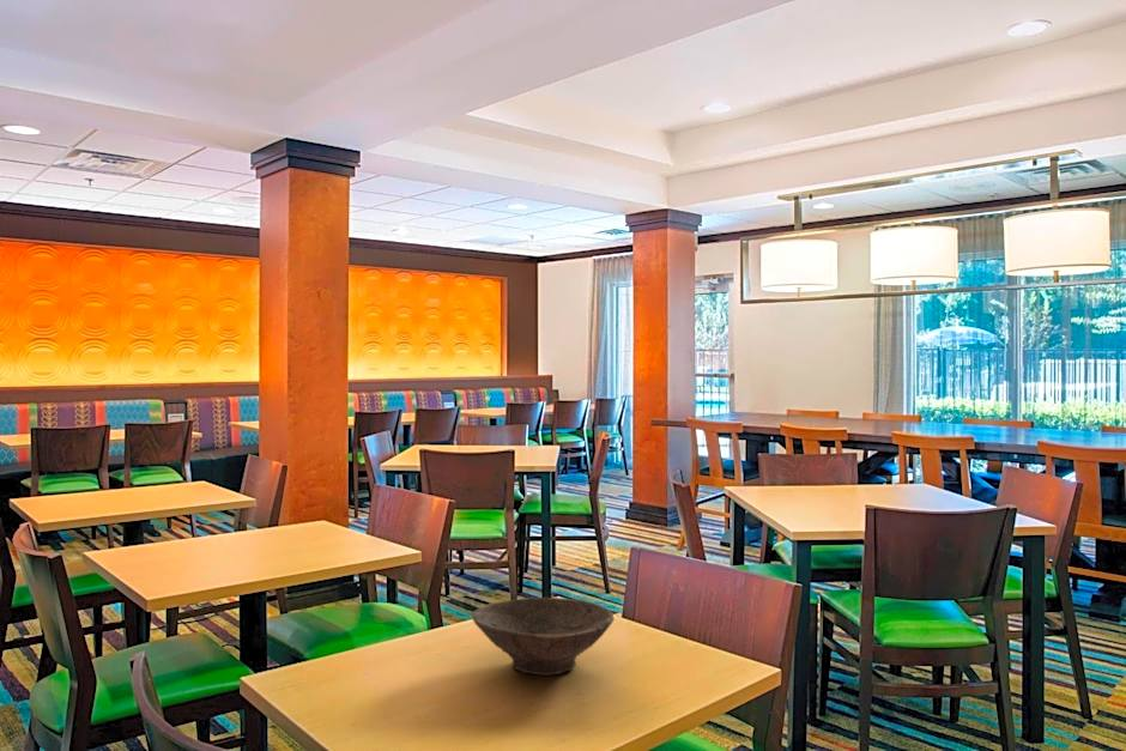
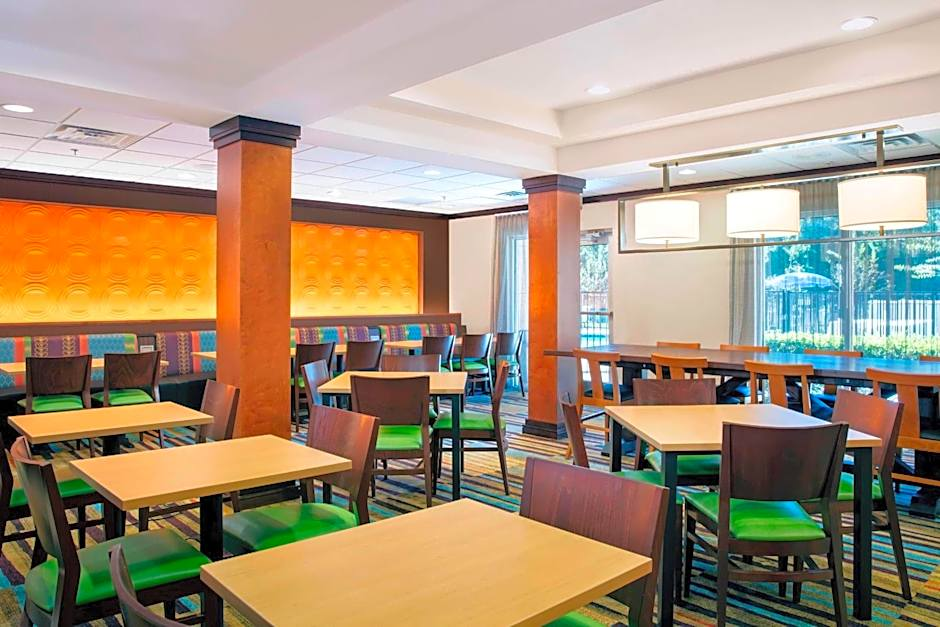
- bowl [471,596,616,677]
